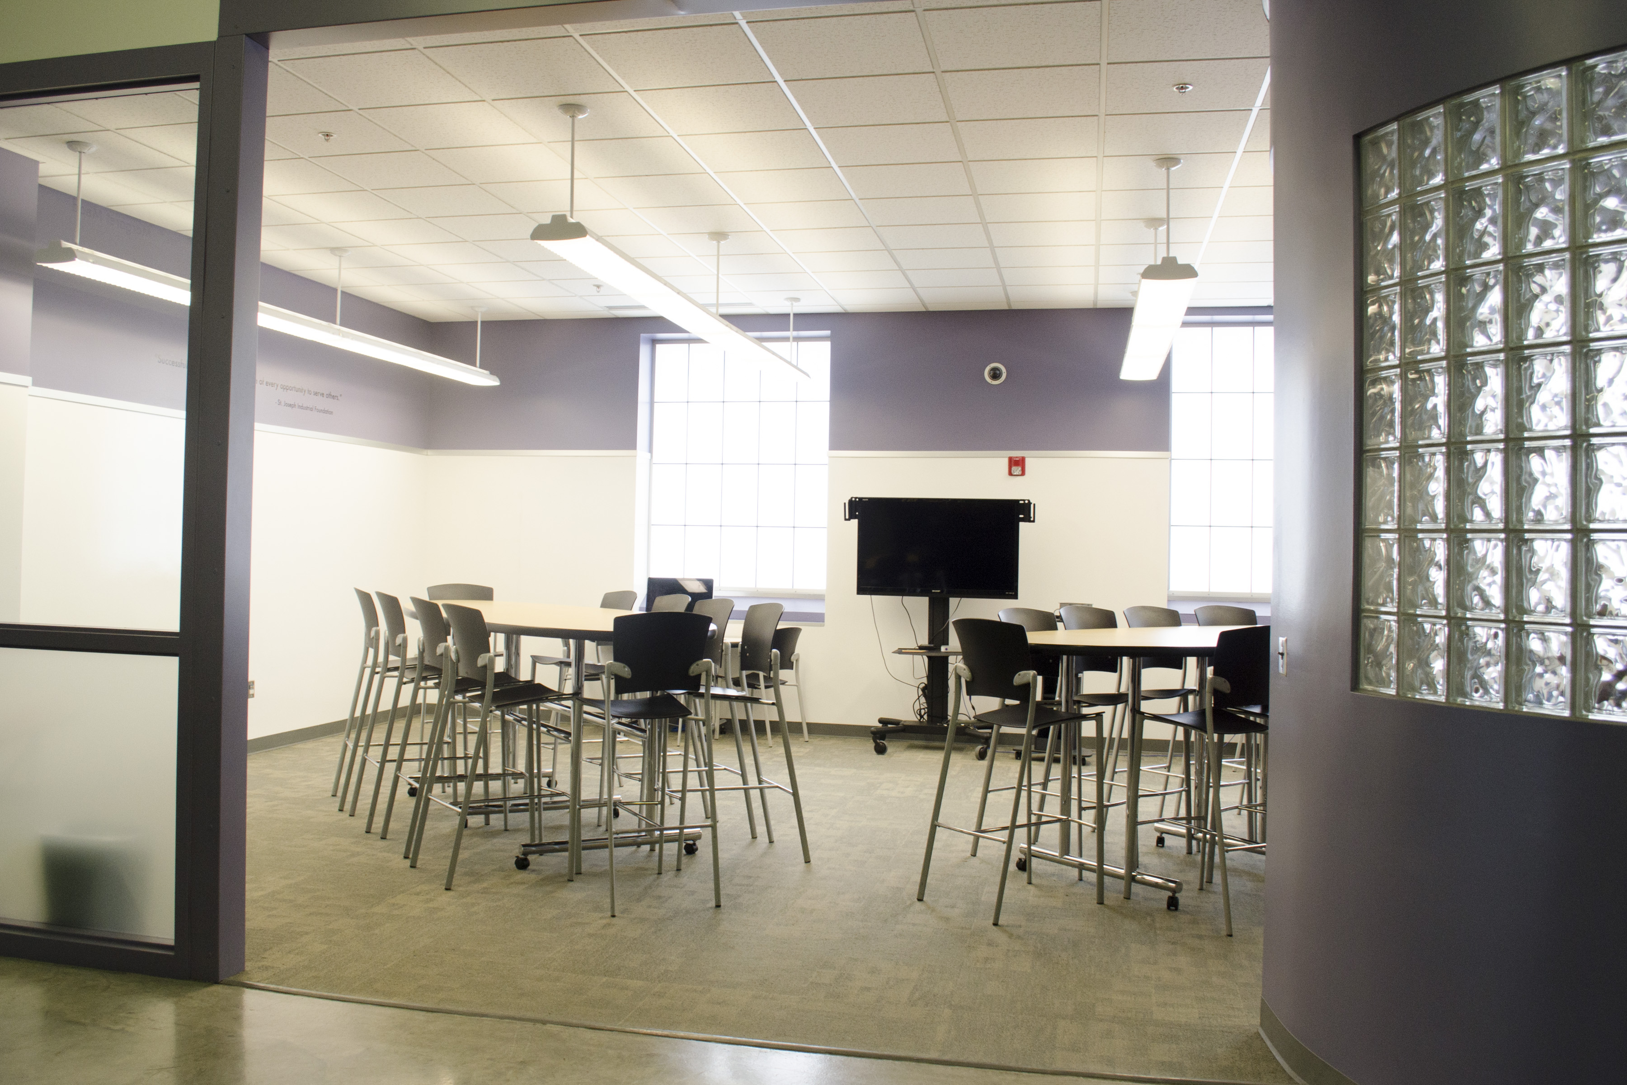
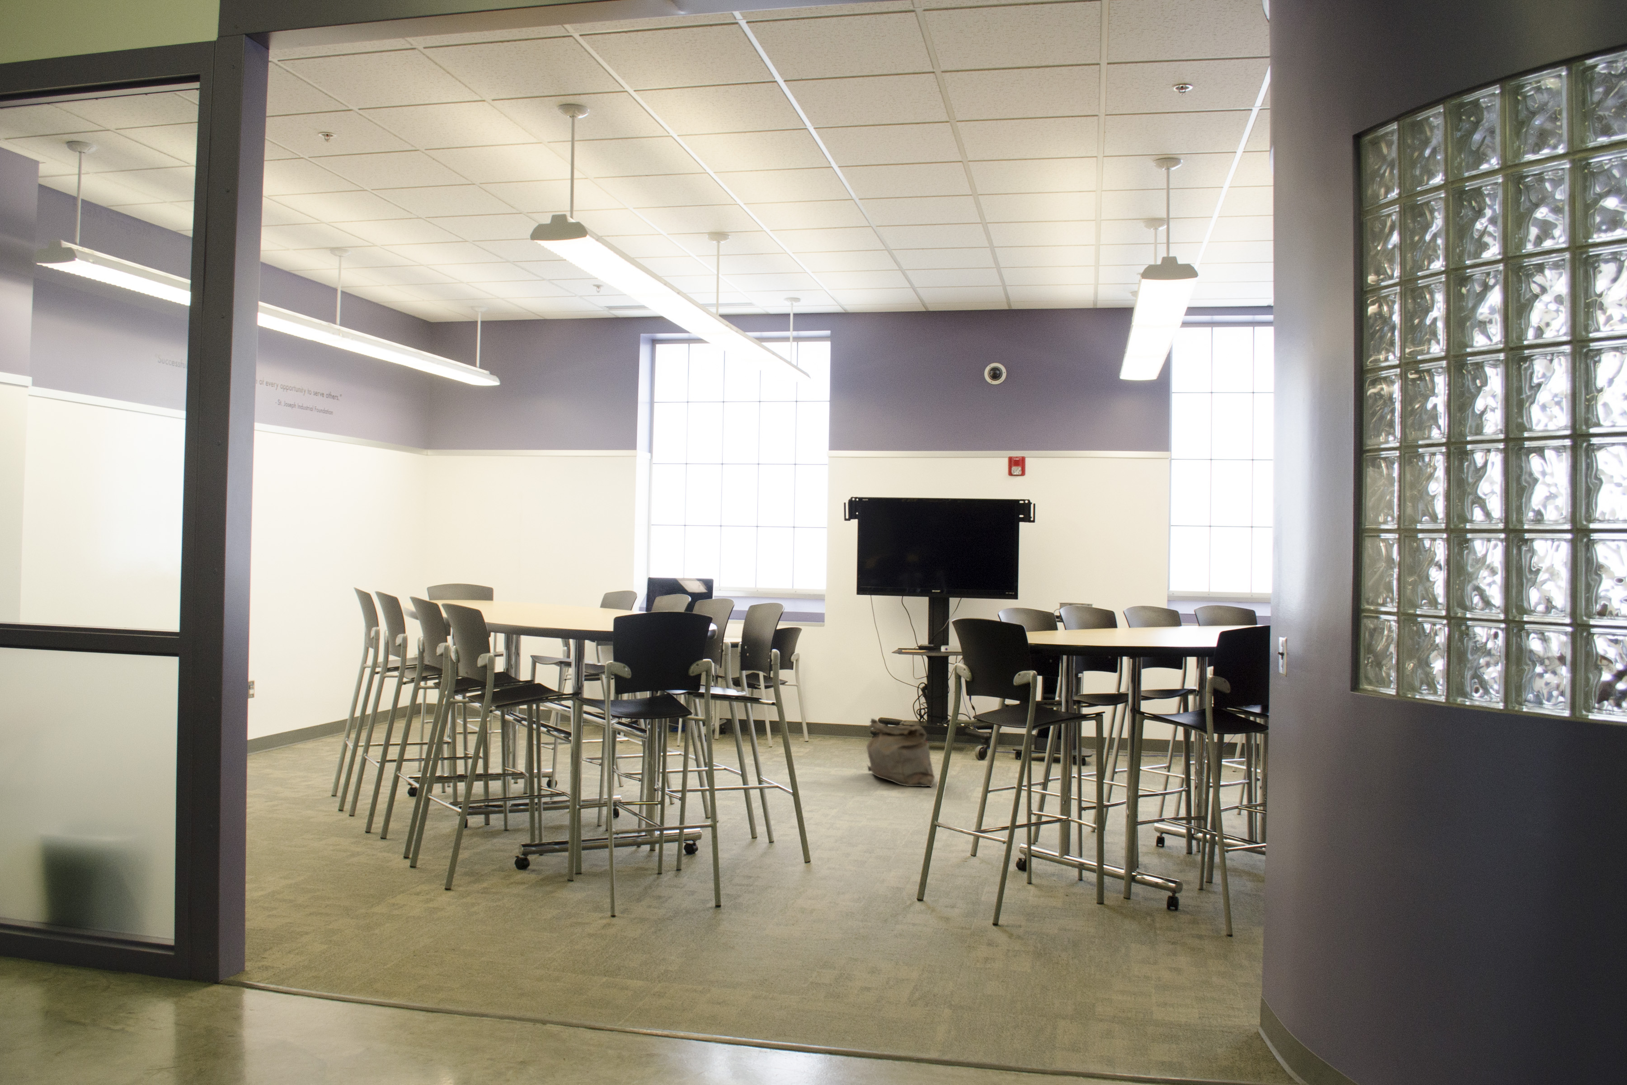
+ bag [866,718,936,788]
